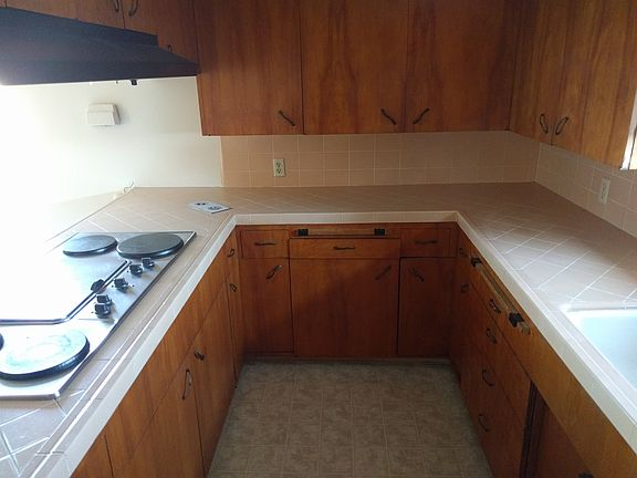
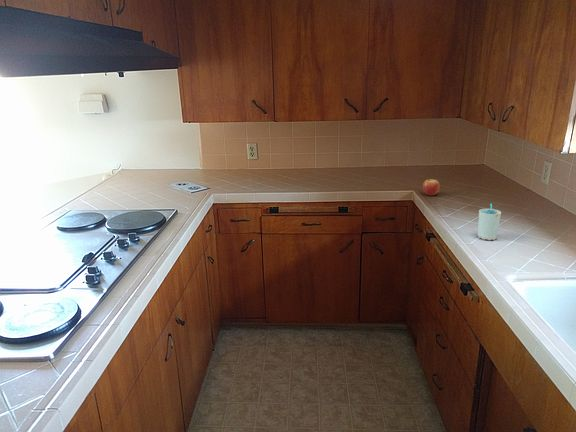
+ fruit [422,178,441,196]
+ cup [477,203,502,241]
